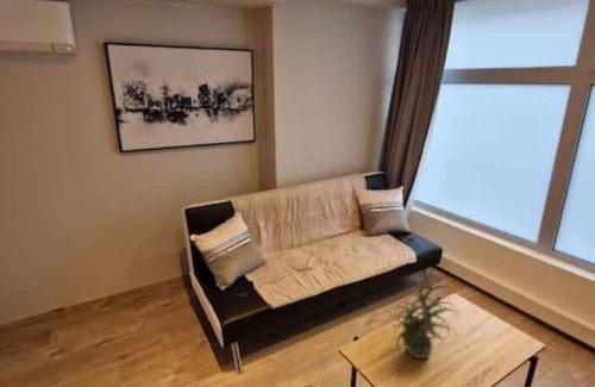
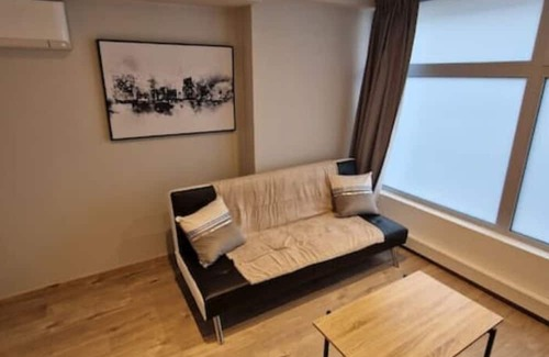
- potted plant [386,271,463,363]
